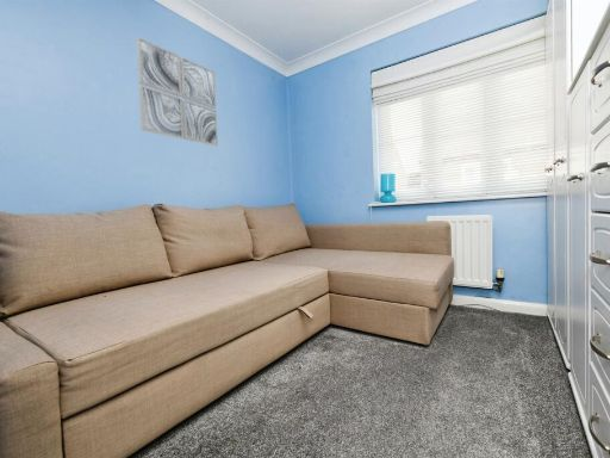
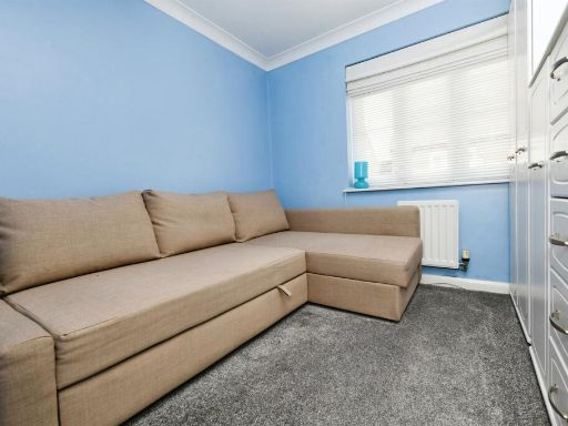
- wall art [135,36,219,148]
